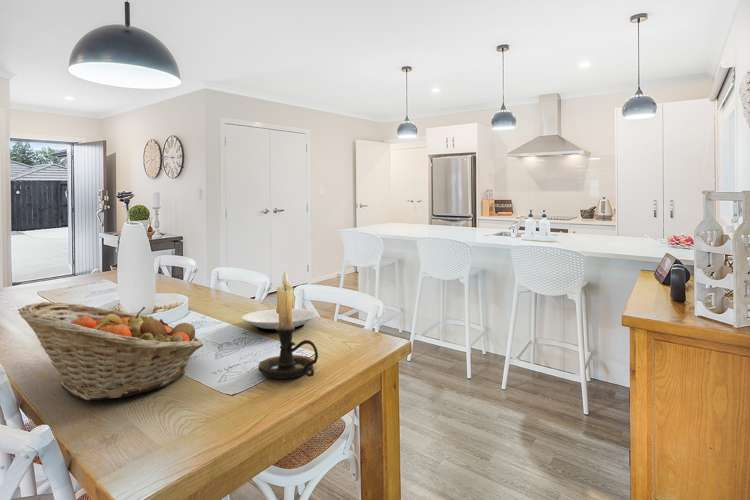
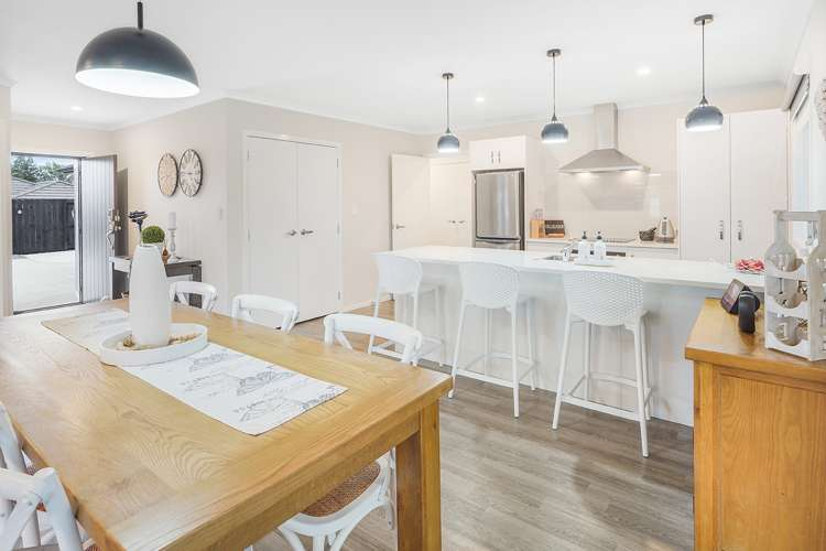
- fruit basket [17,301,204,401]
- plate [241,308,318,332]
- candle holder [257,270,319,380]
